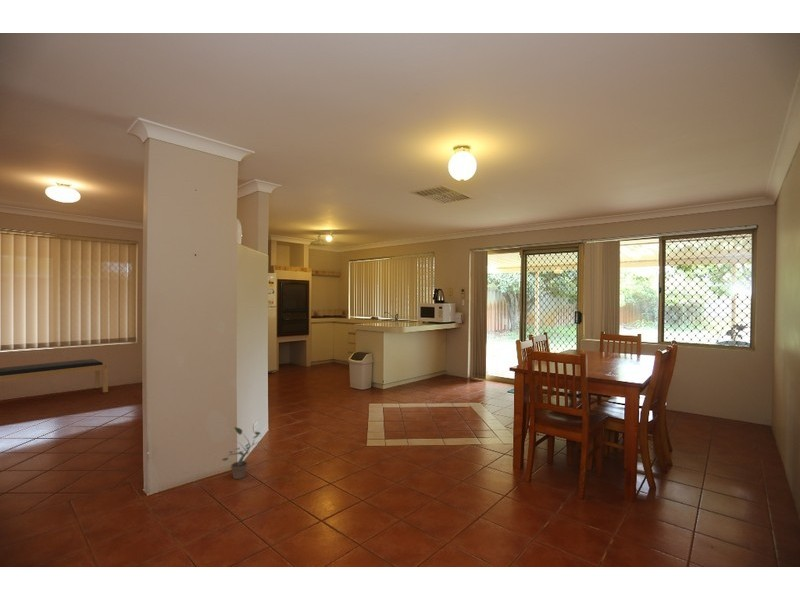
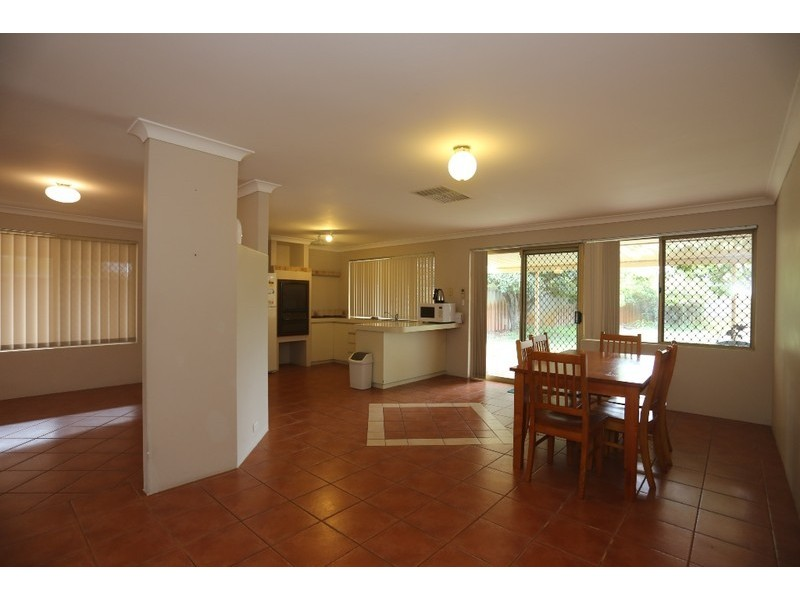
- potted plant [221,426,263,480]
- bench [0,358,109,393]
